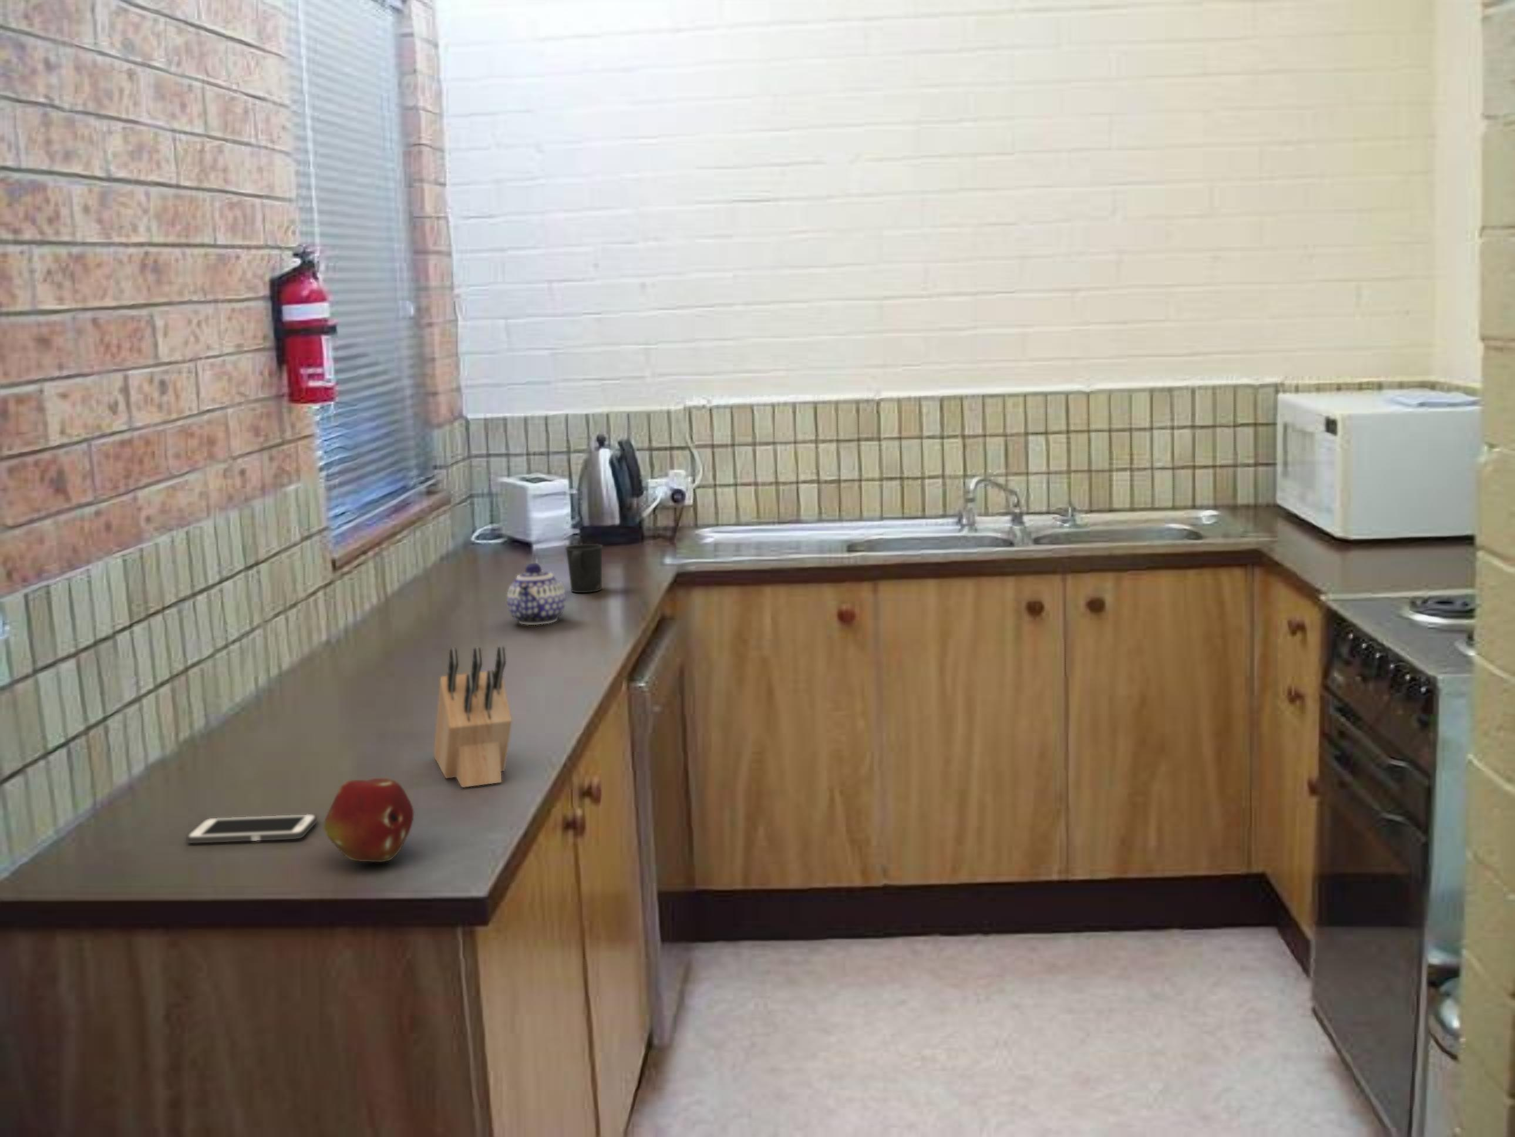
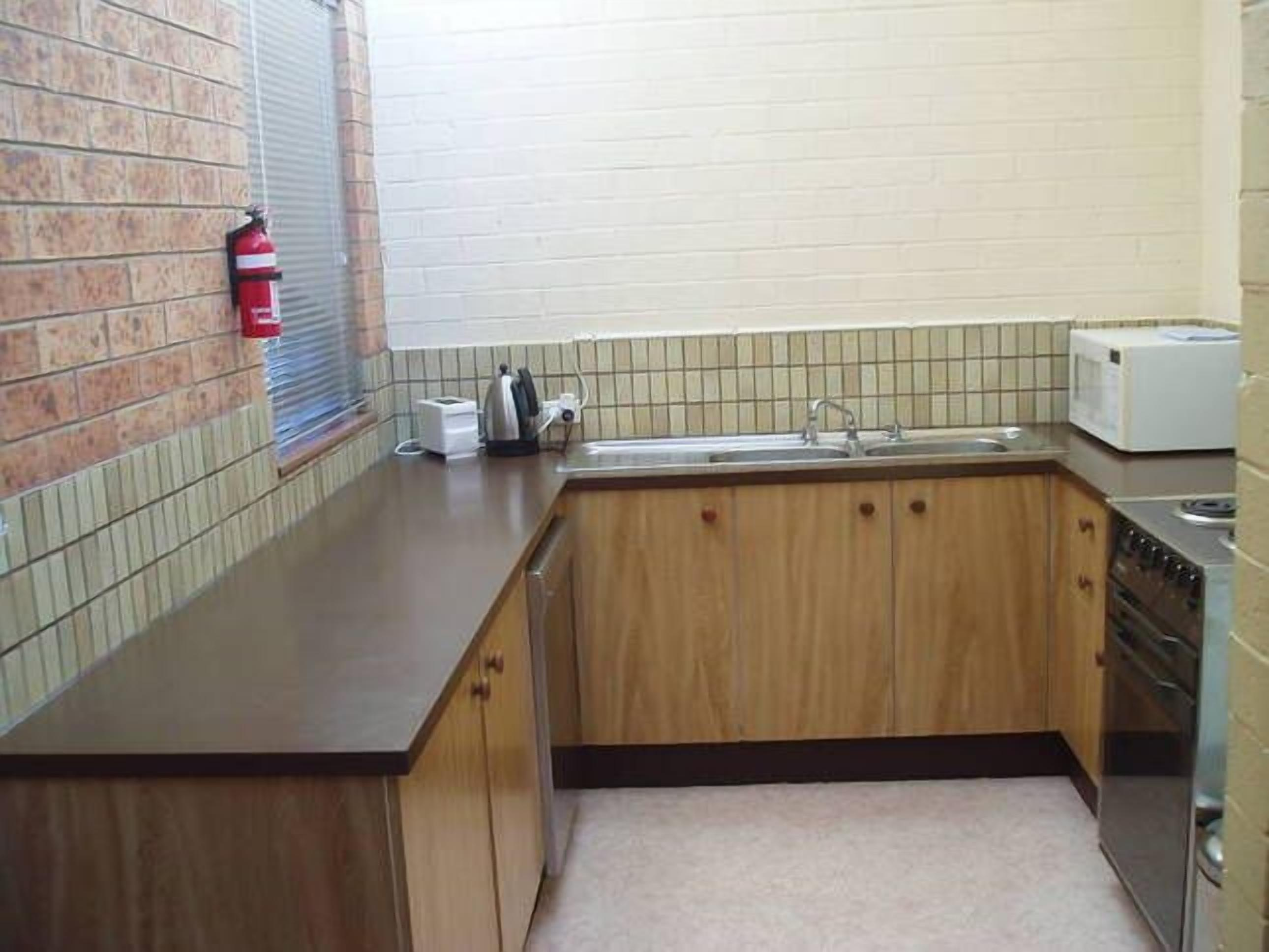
- mug [565,543,604,594]
- teapot [506,563,566,626]
- fruit [324,778,414,862]
- knife block [433,646,512,788]
- cell phone [185,813,318,844]
